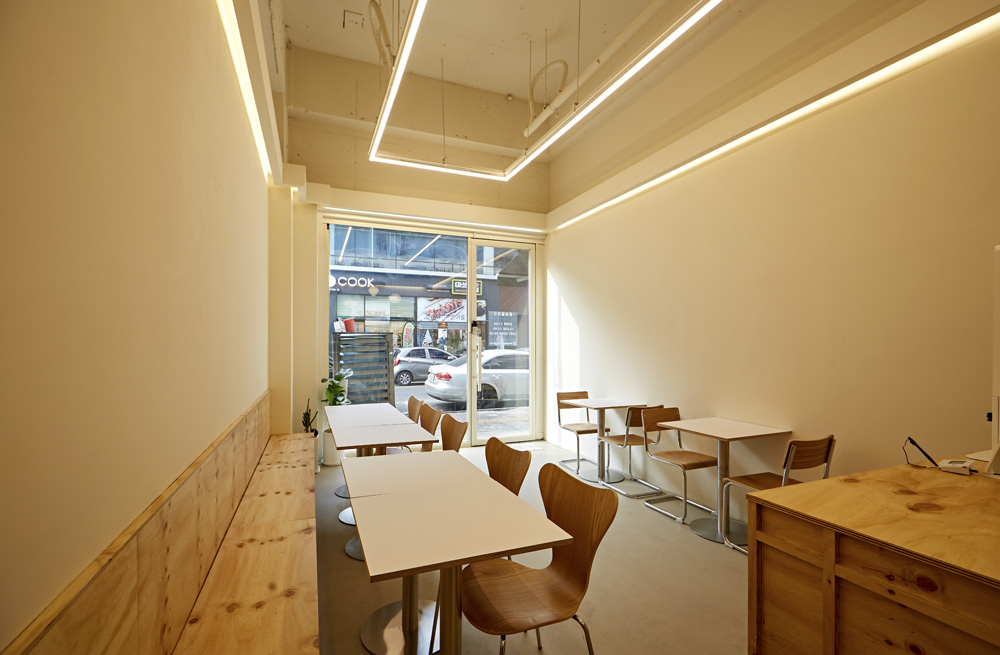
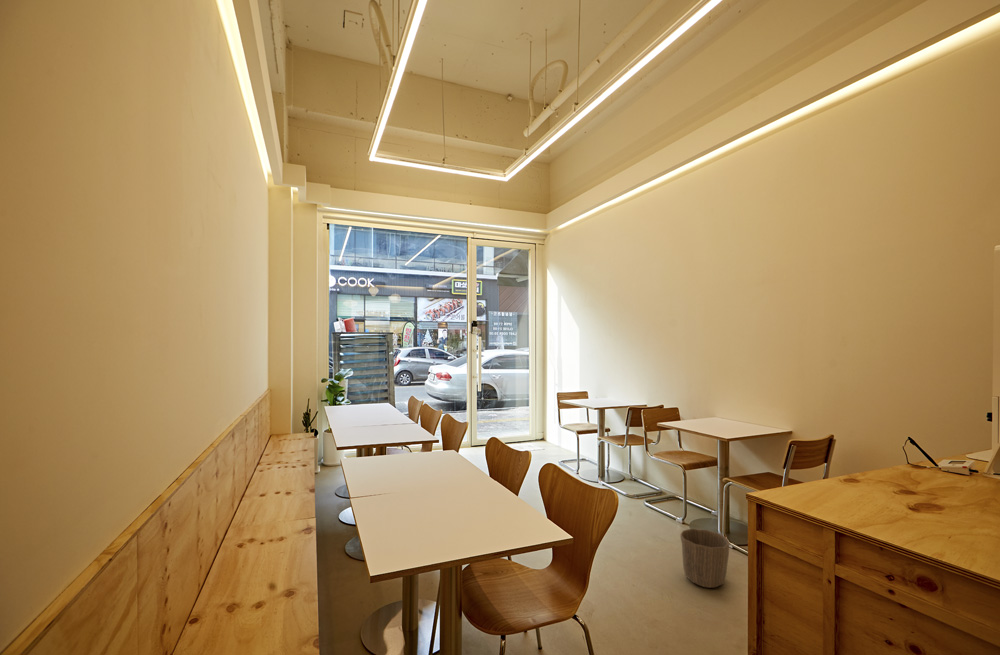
+ waste basket [679,528,731,589]
